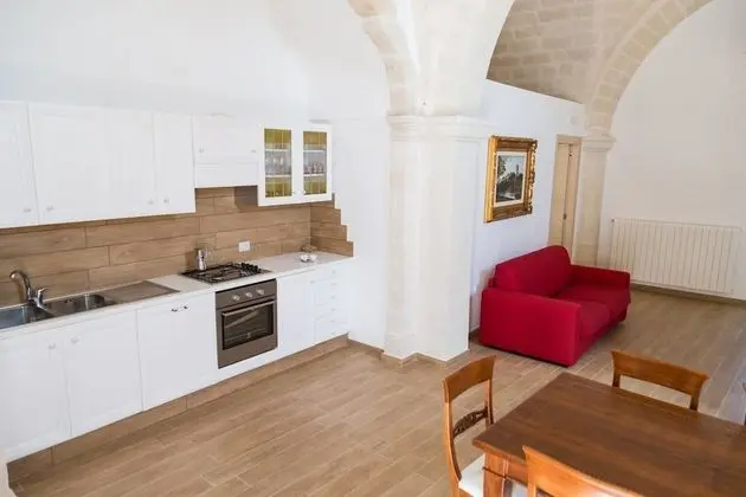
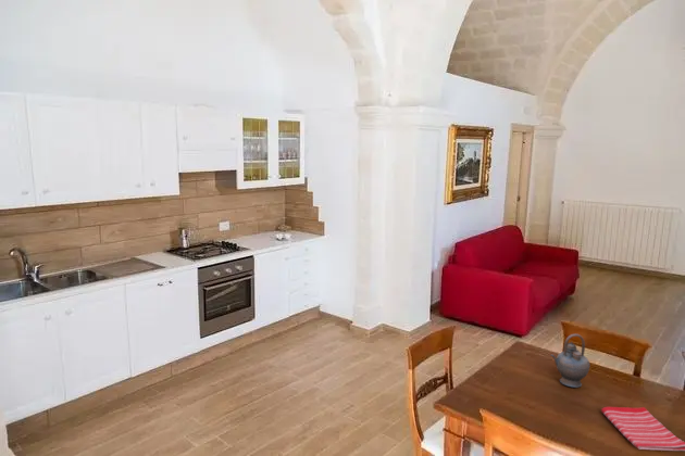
+ dish towel [600,406,685,452]
+ teapot [549,333,590,389]
